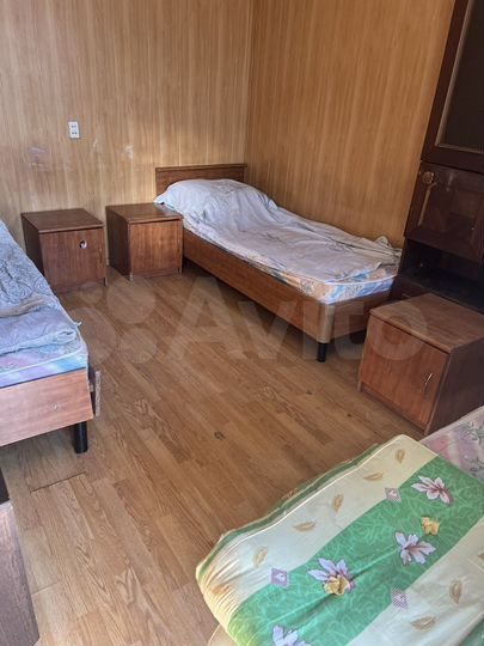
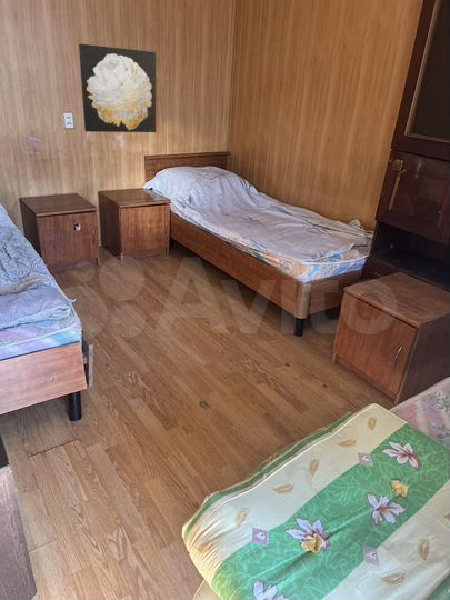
+ wall art [78,43,157,133]
